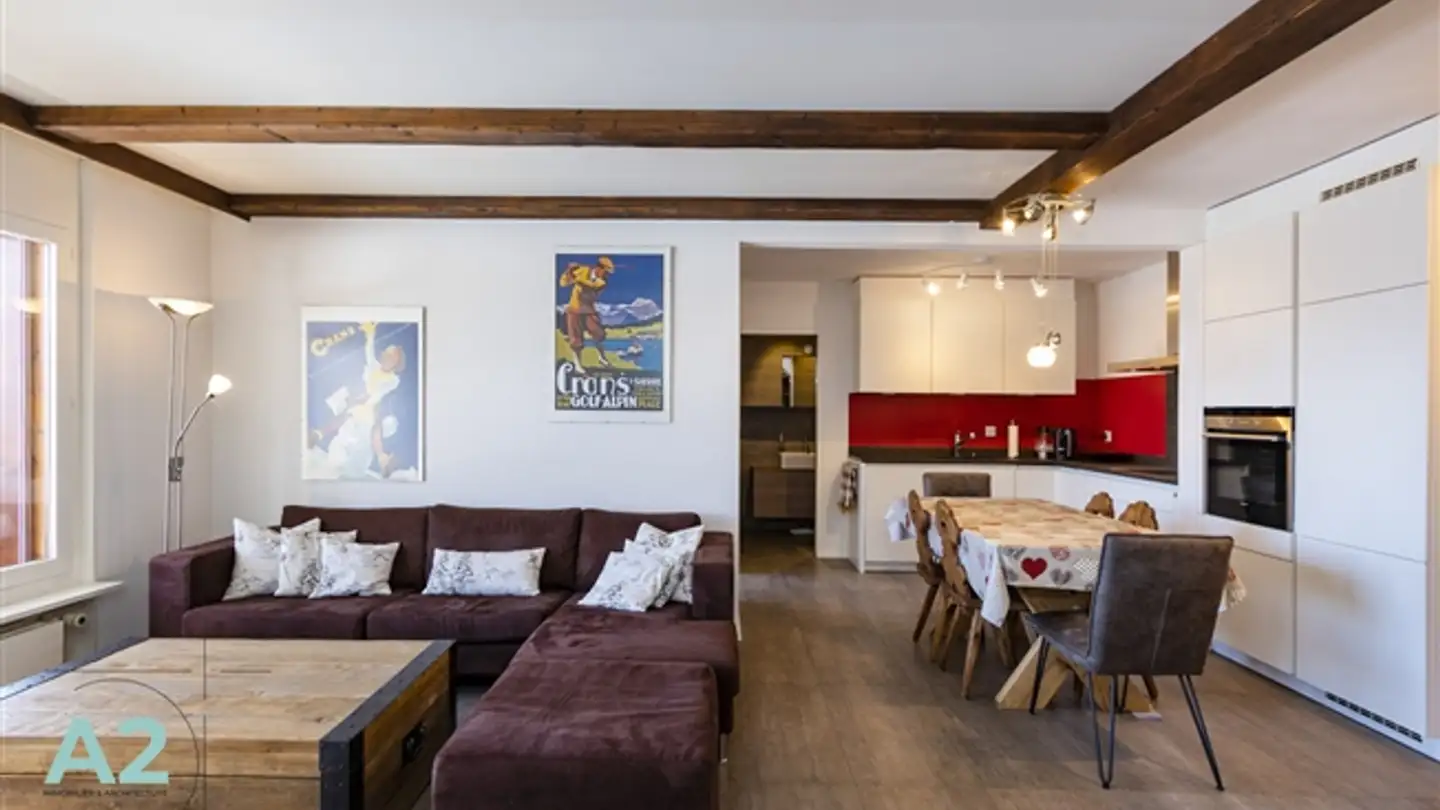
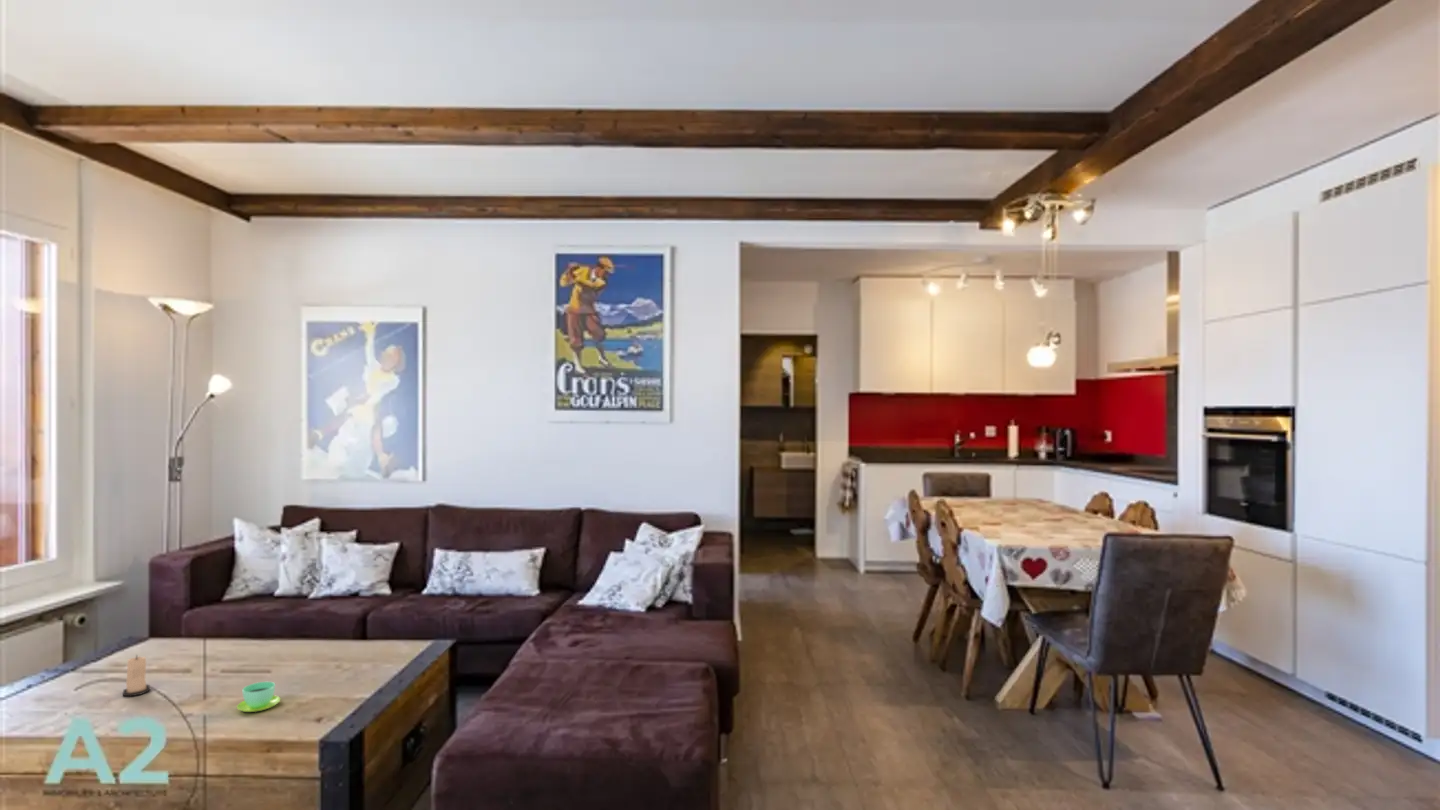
+ candle [122,654,151,698]
+ cup [236,681,282,713]
